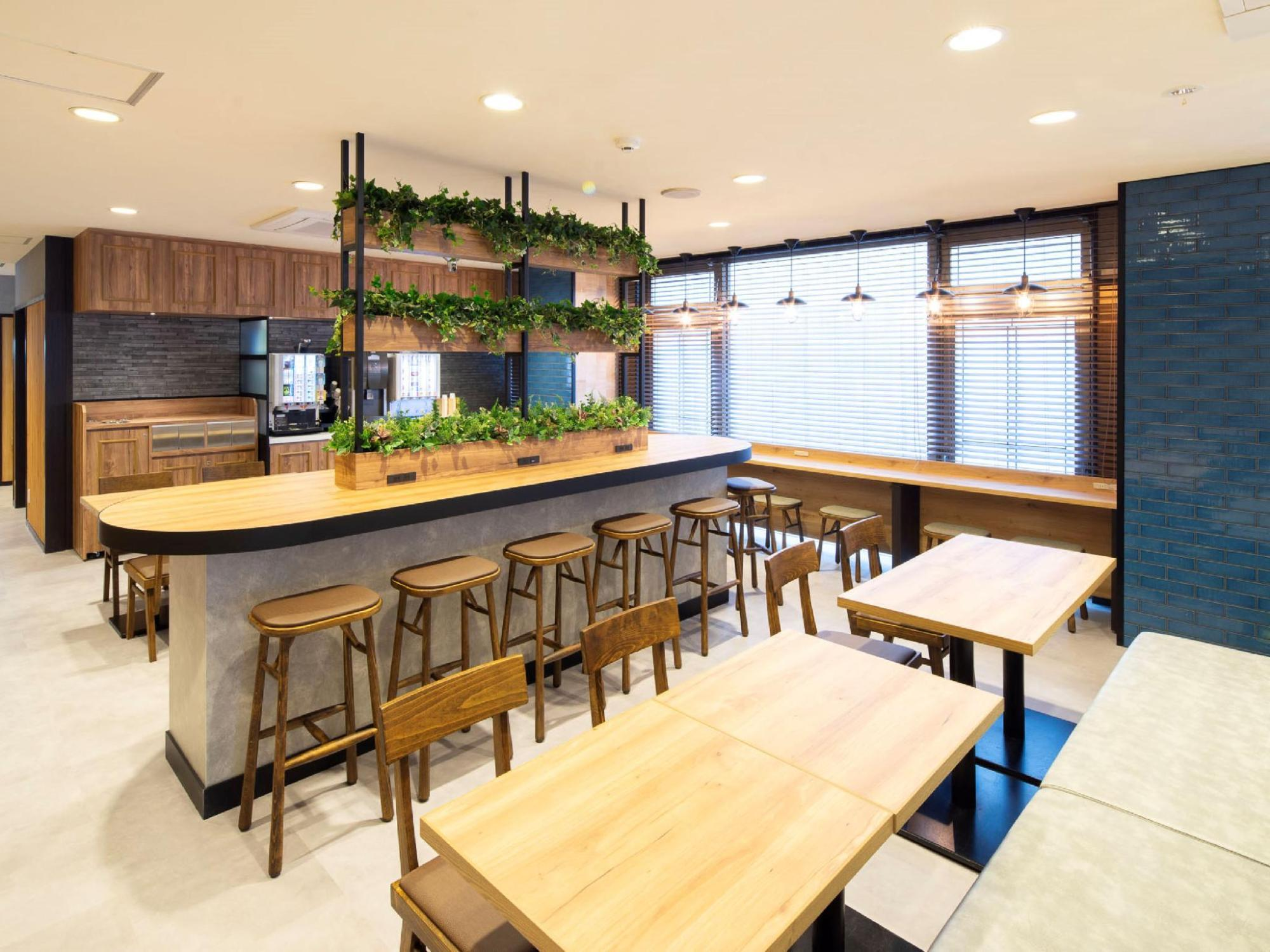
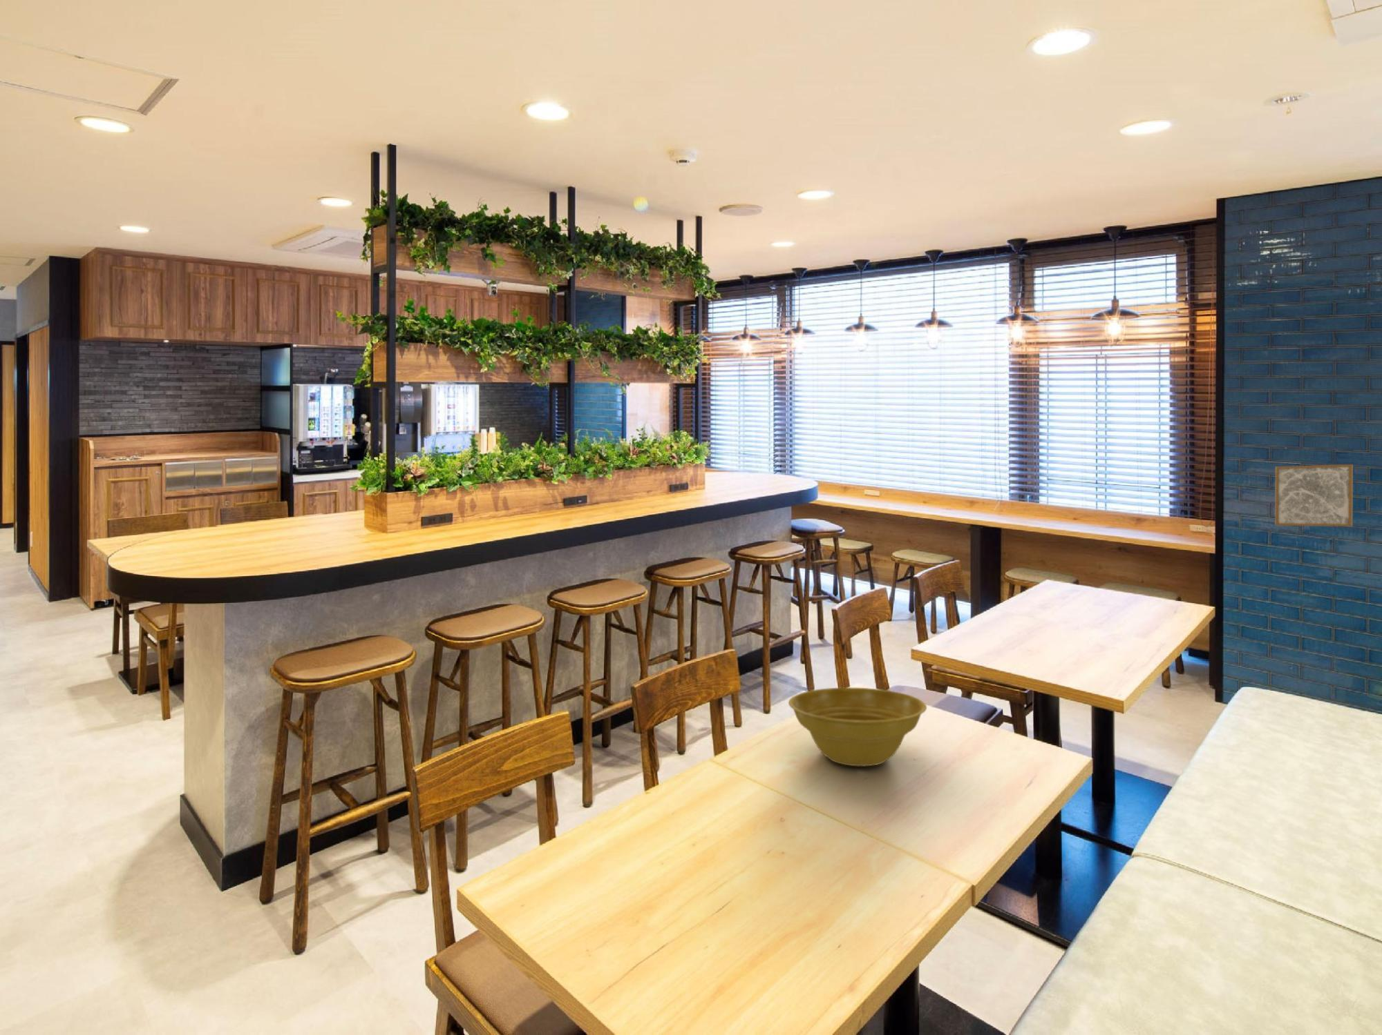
+ planter bowl [788,686,927,766]
+ wall art [1275,463,1354,527]
